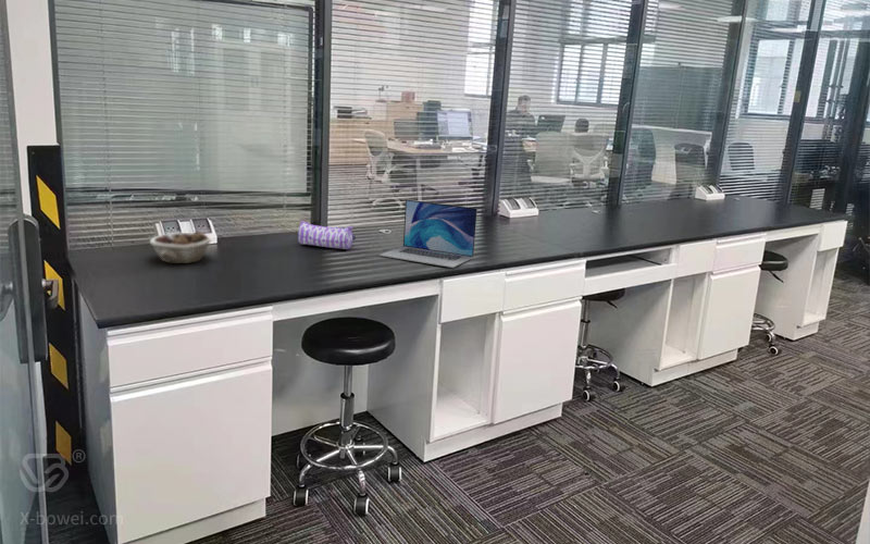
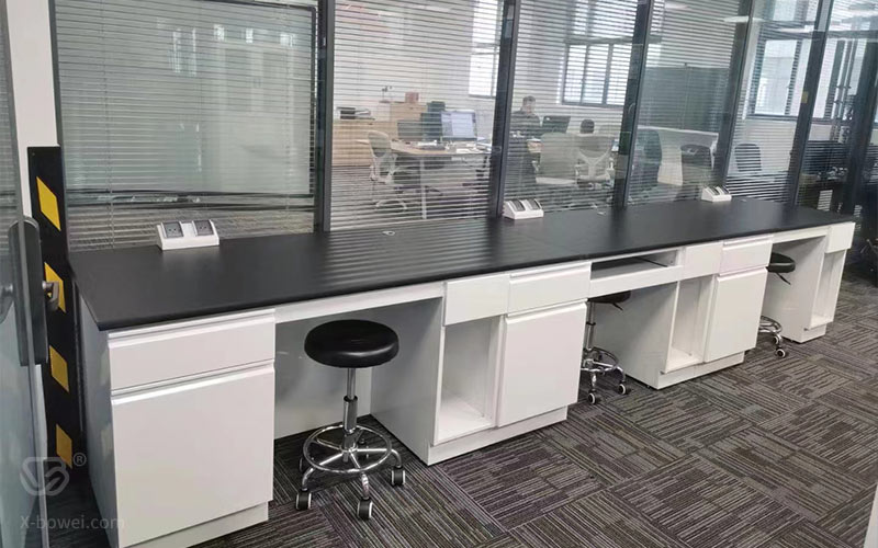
- laptop [378,198,478,269]
- pencil case [297,220,357,250]
- succulent planter [149,230,211,264]
